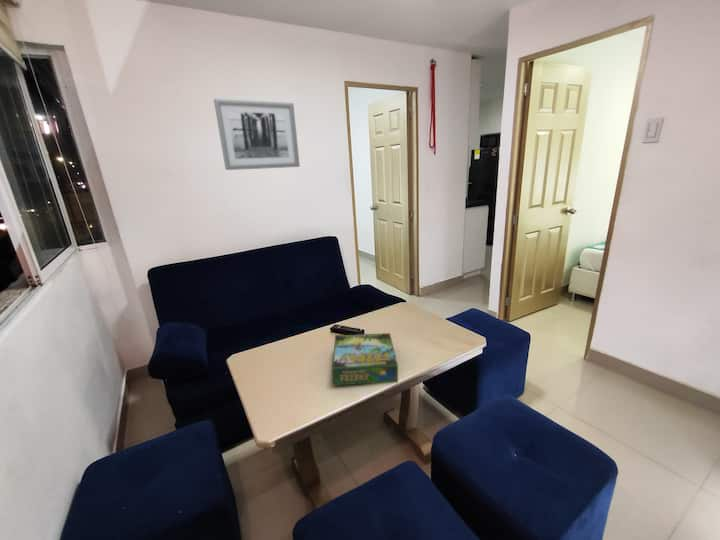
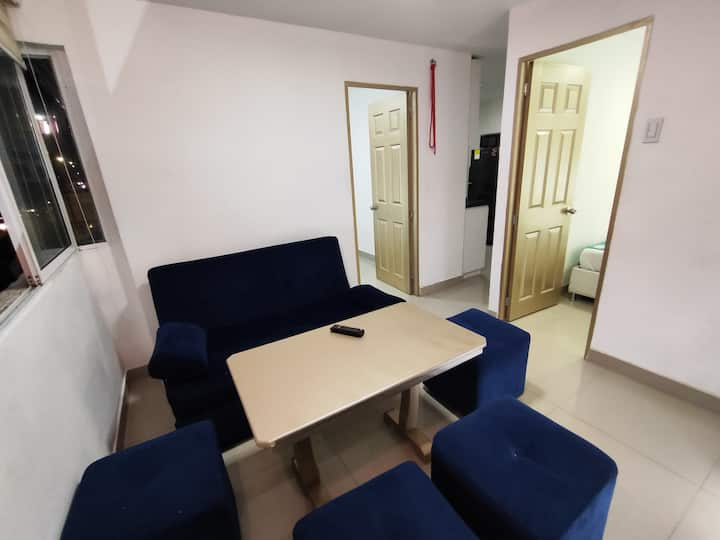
- board game [331,332,399,387]
- wall art [213,98,301,171]
